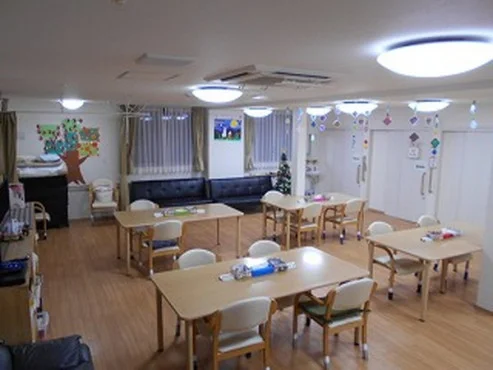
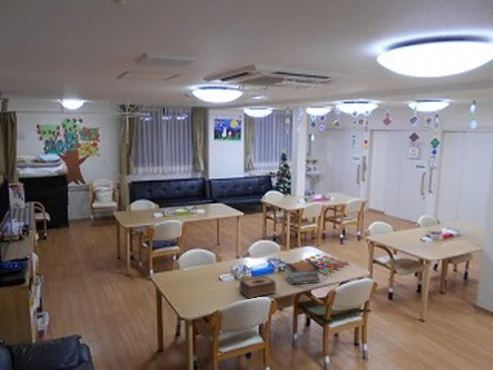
+ tissue box [238,275,277,300]
+ book stack [283,260,321,285]
+ board game [298,253,350,274]
